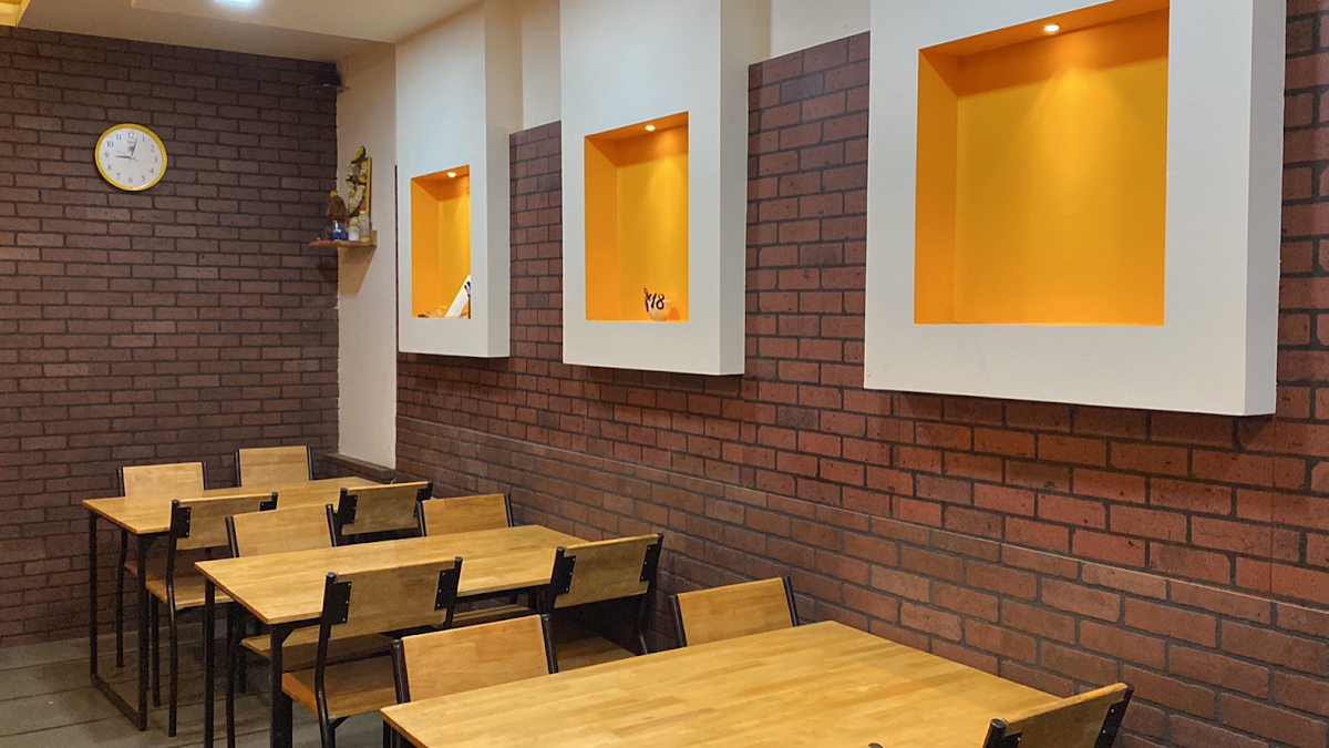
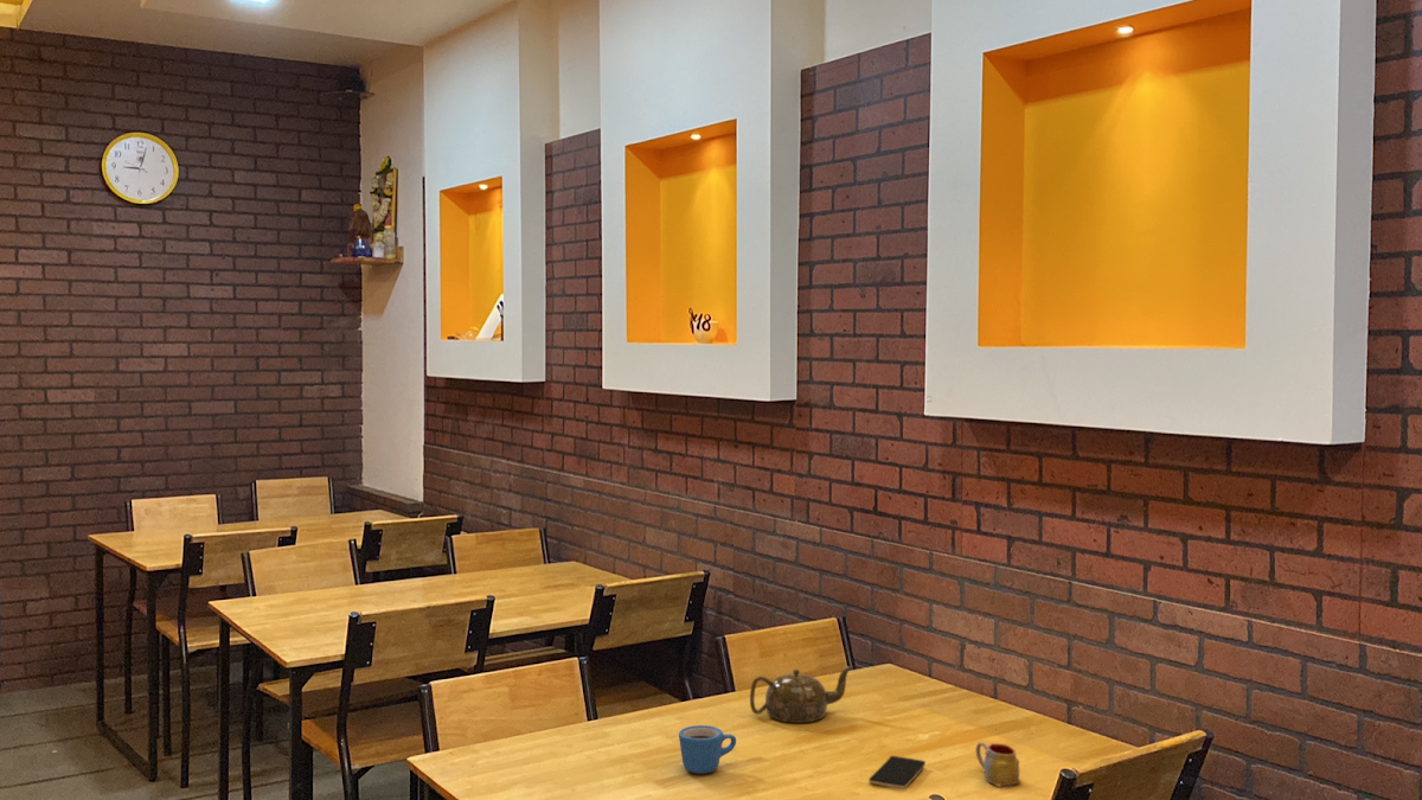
+ teapot [749,665,854,724]
+ mug [975,741,1023,788]
+ smartphone [867,755,927,789]
+ mug [678,724,737,775]
